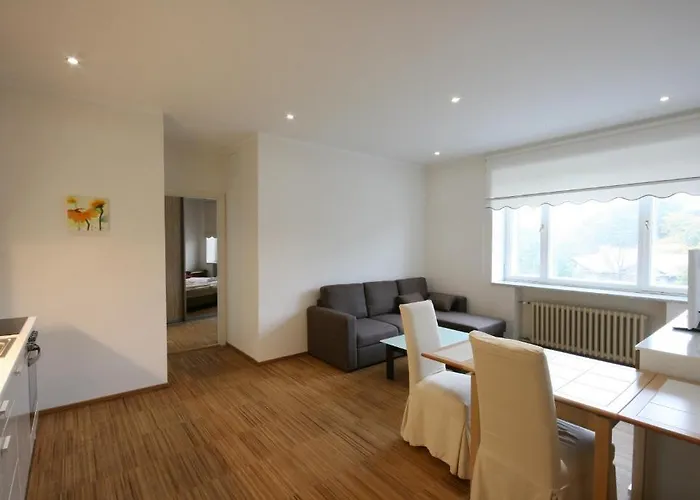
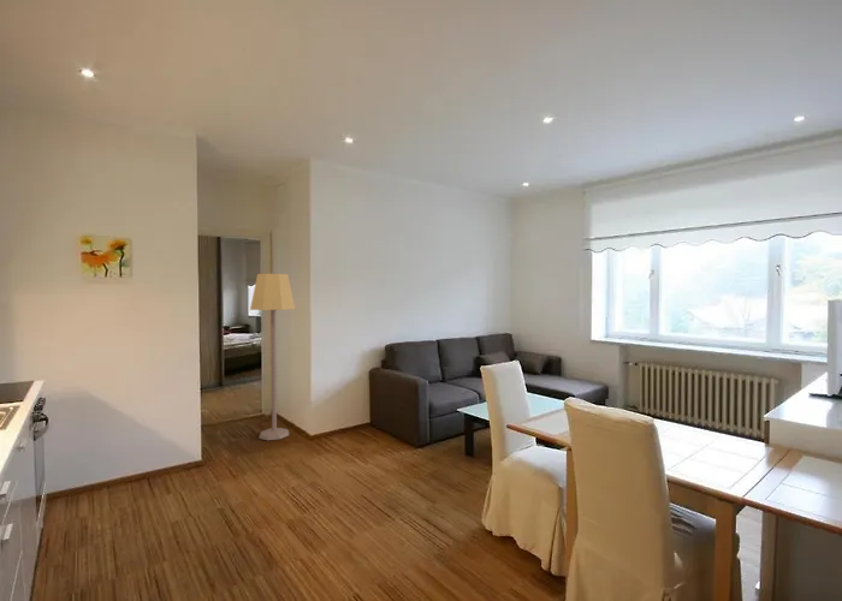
+ lamp [249,273,296,441]
